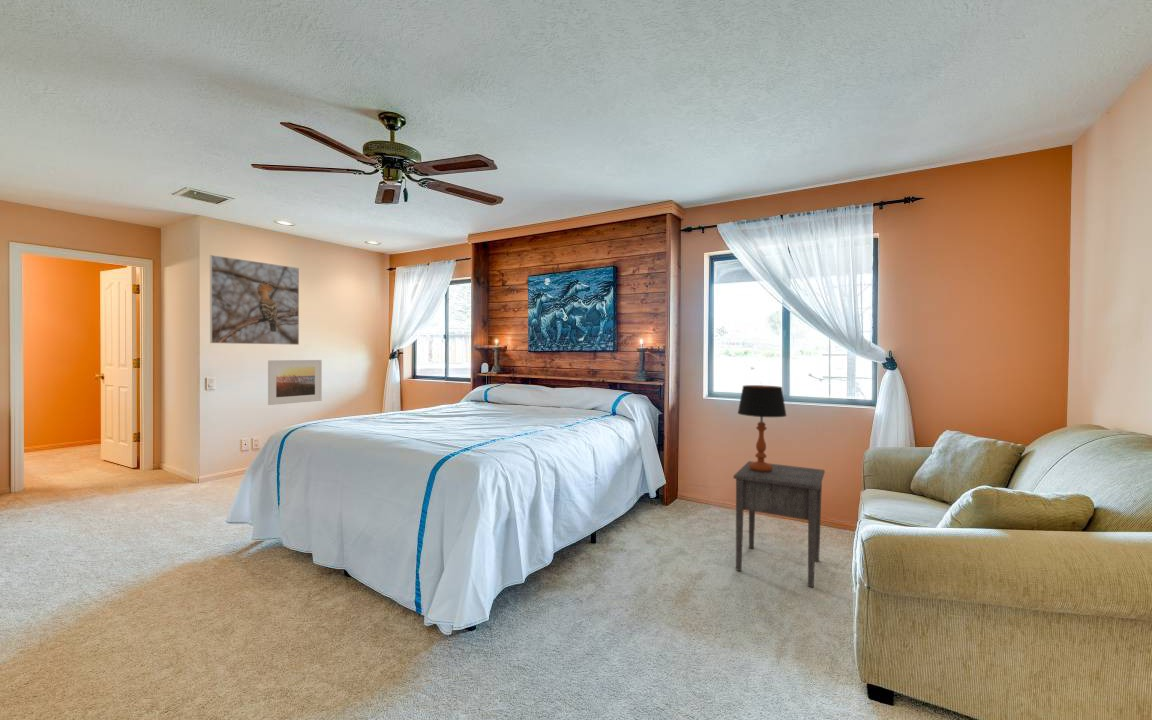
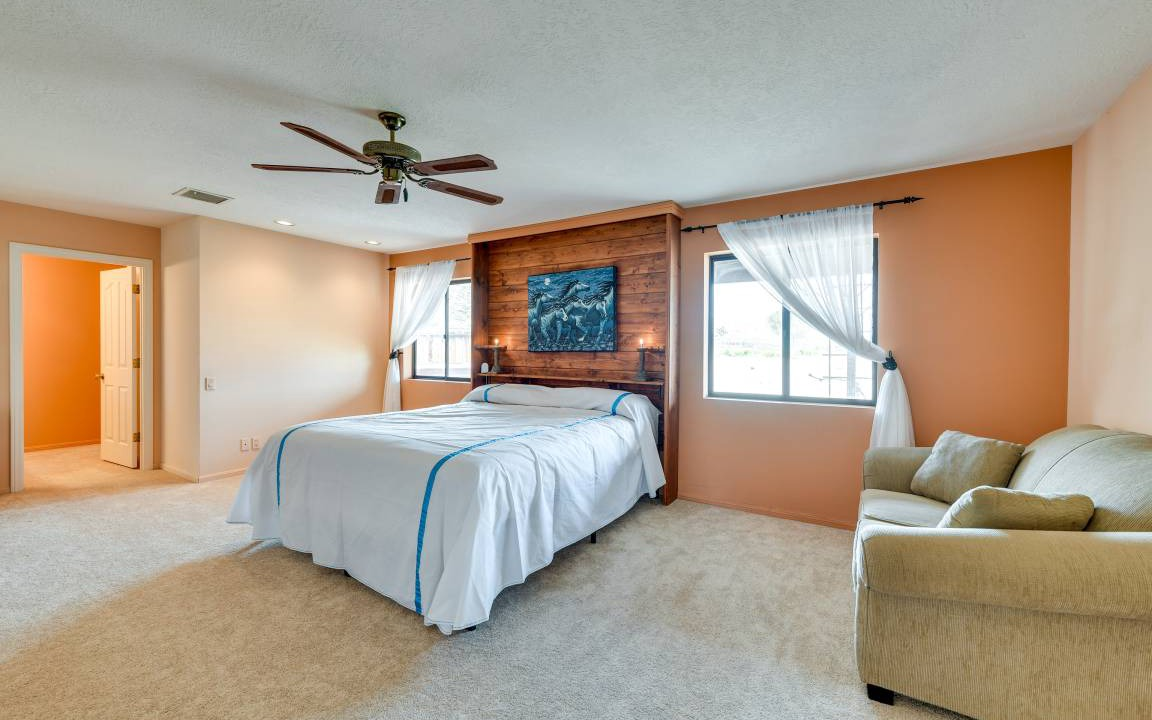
- nightstand [732,460,826,588]
- table lamp [737,384,788,472]
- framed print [267,359,323,406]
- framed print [209,254,300,346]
